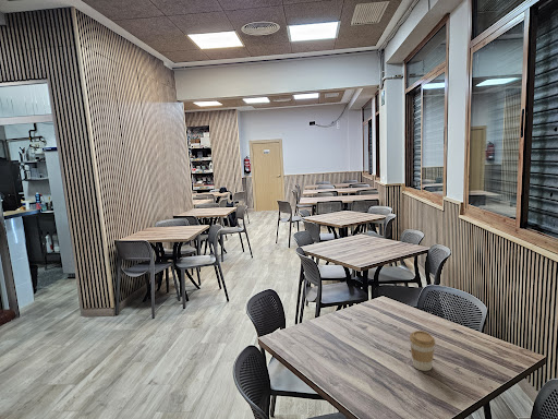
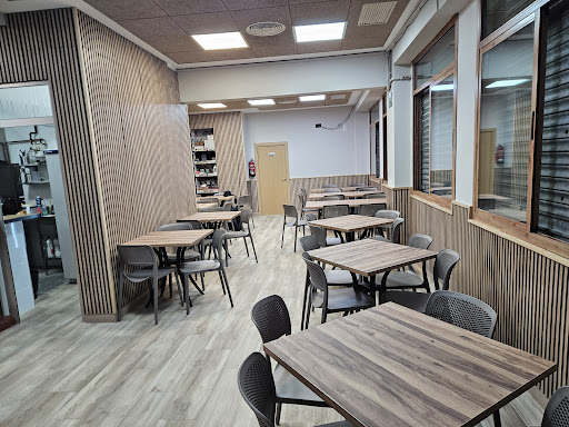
- coffee cup [409,330,436,372]
